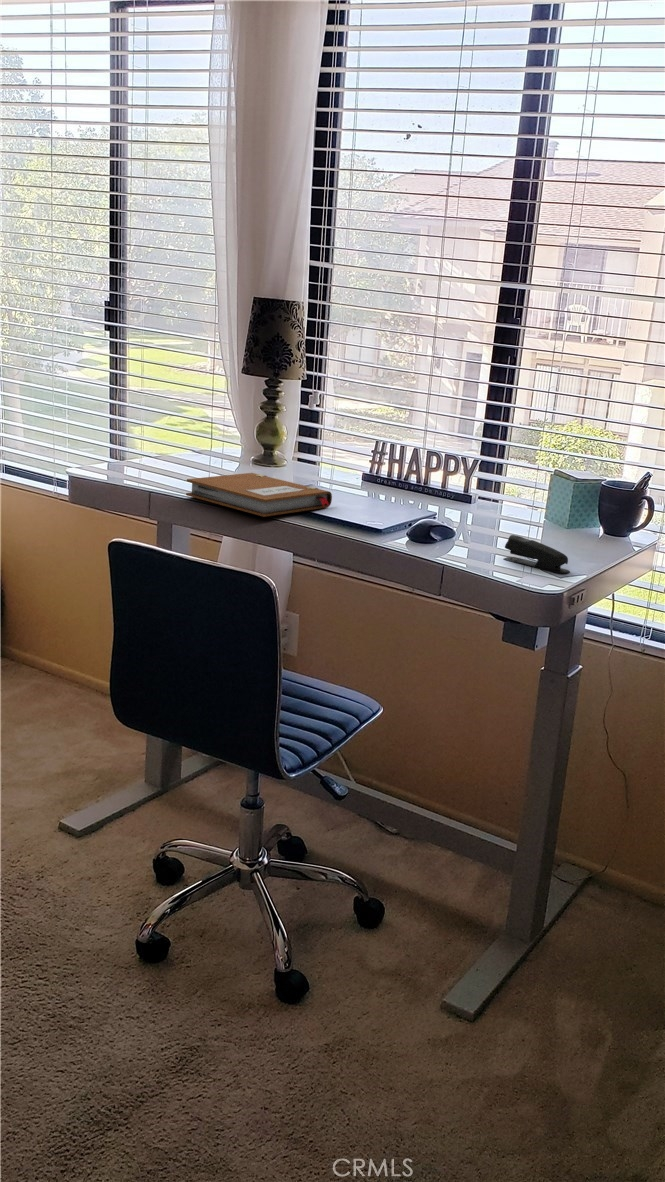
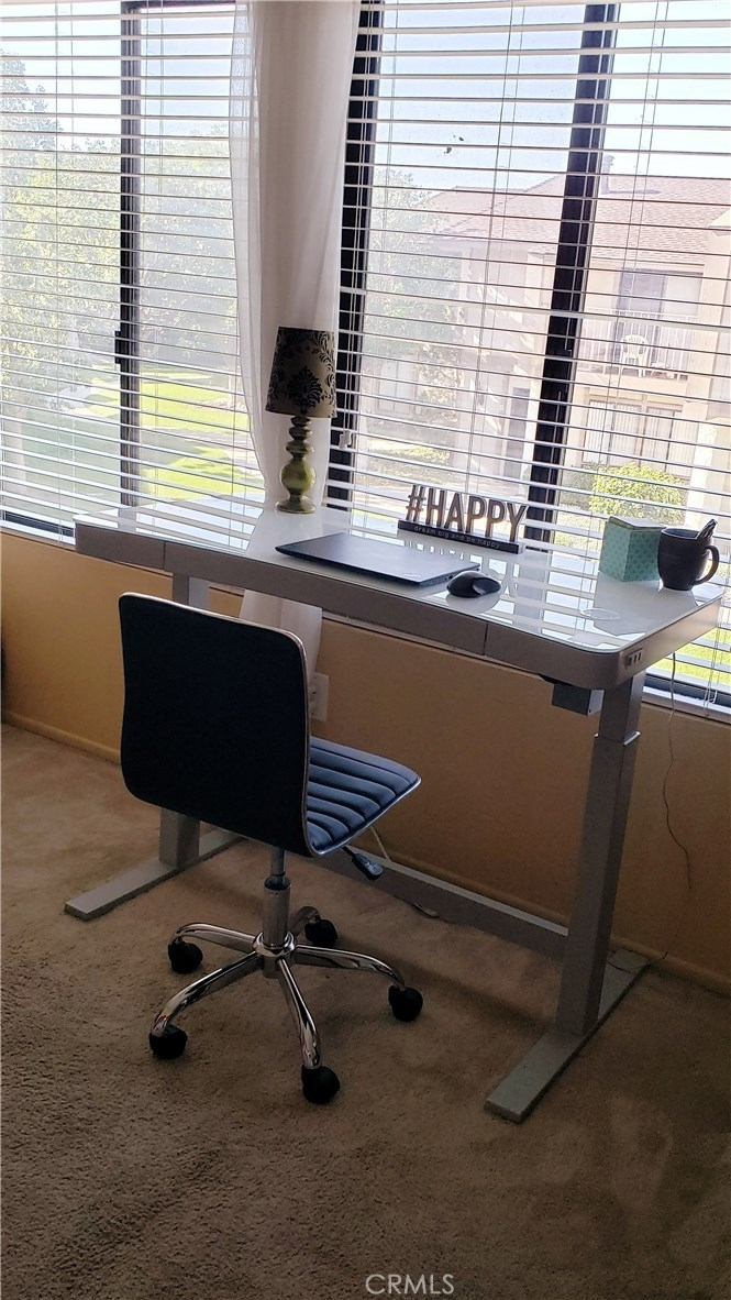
- notebook [185,472,333,518]
- stapler [502,534,571,575]
